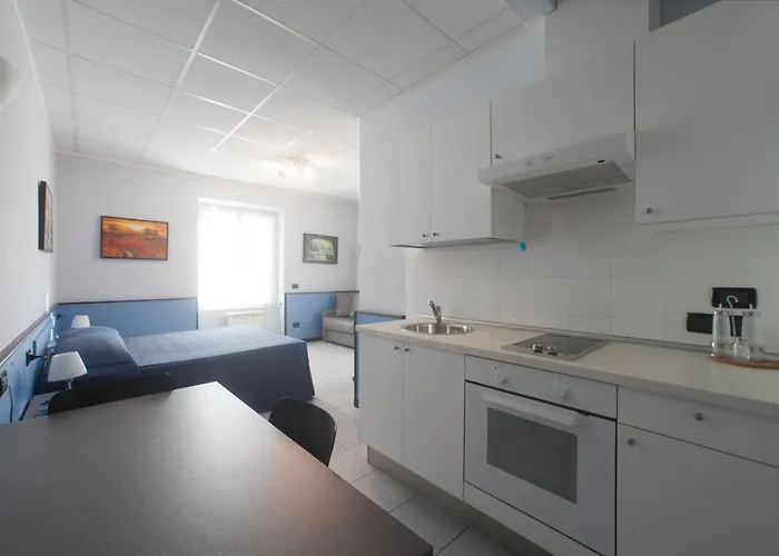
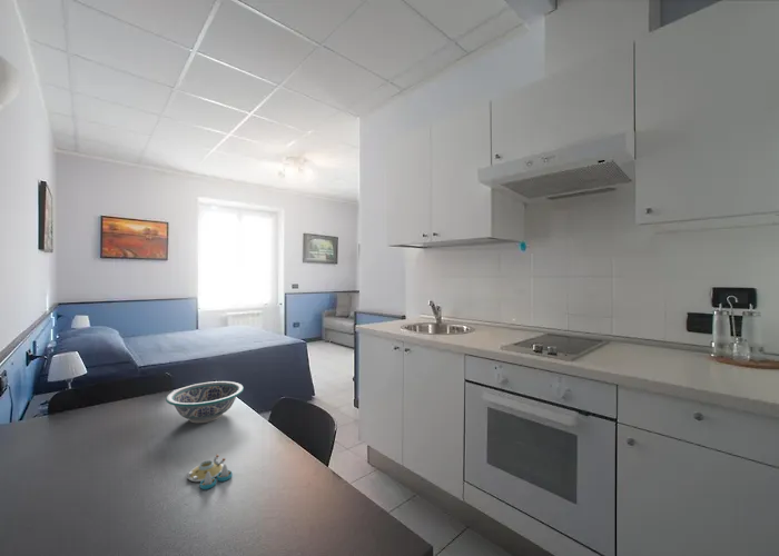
+ bowl [165,380,245,424]
+ salt and pepper shaker set [186,454,234,490]
